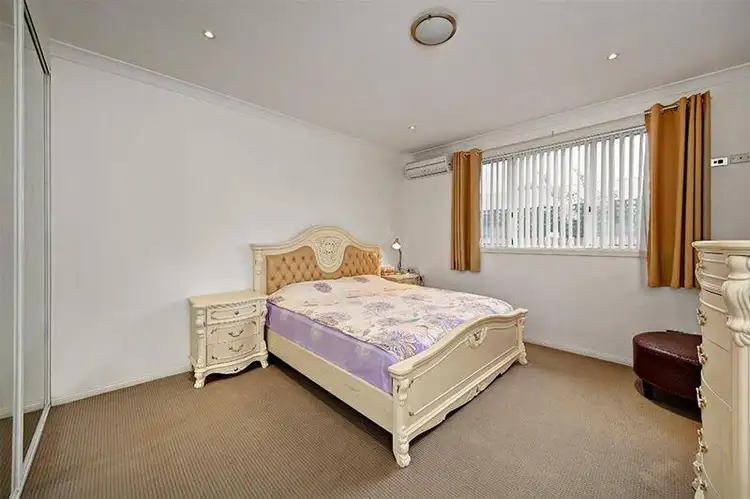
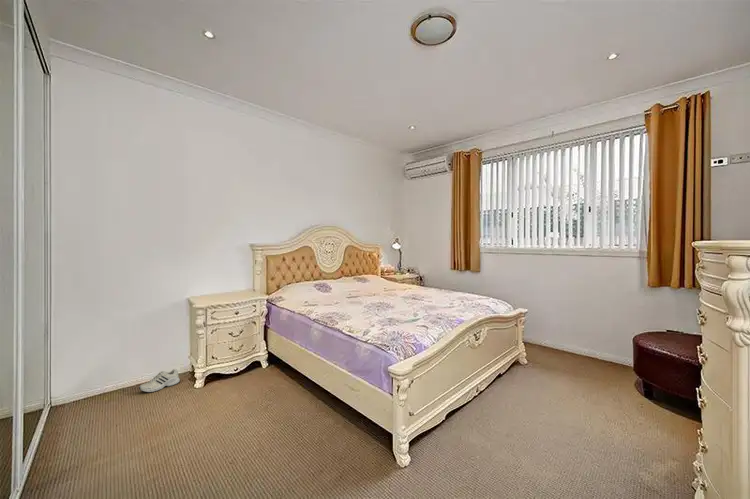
+ shoe [138,368,181,393]
